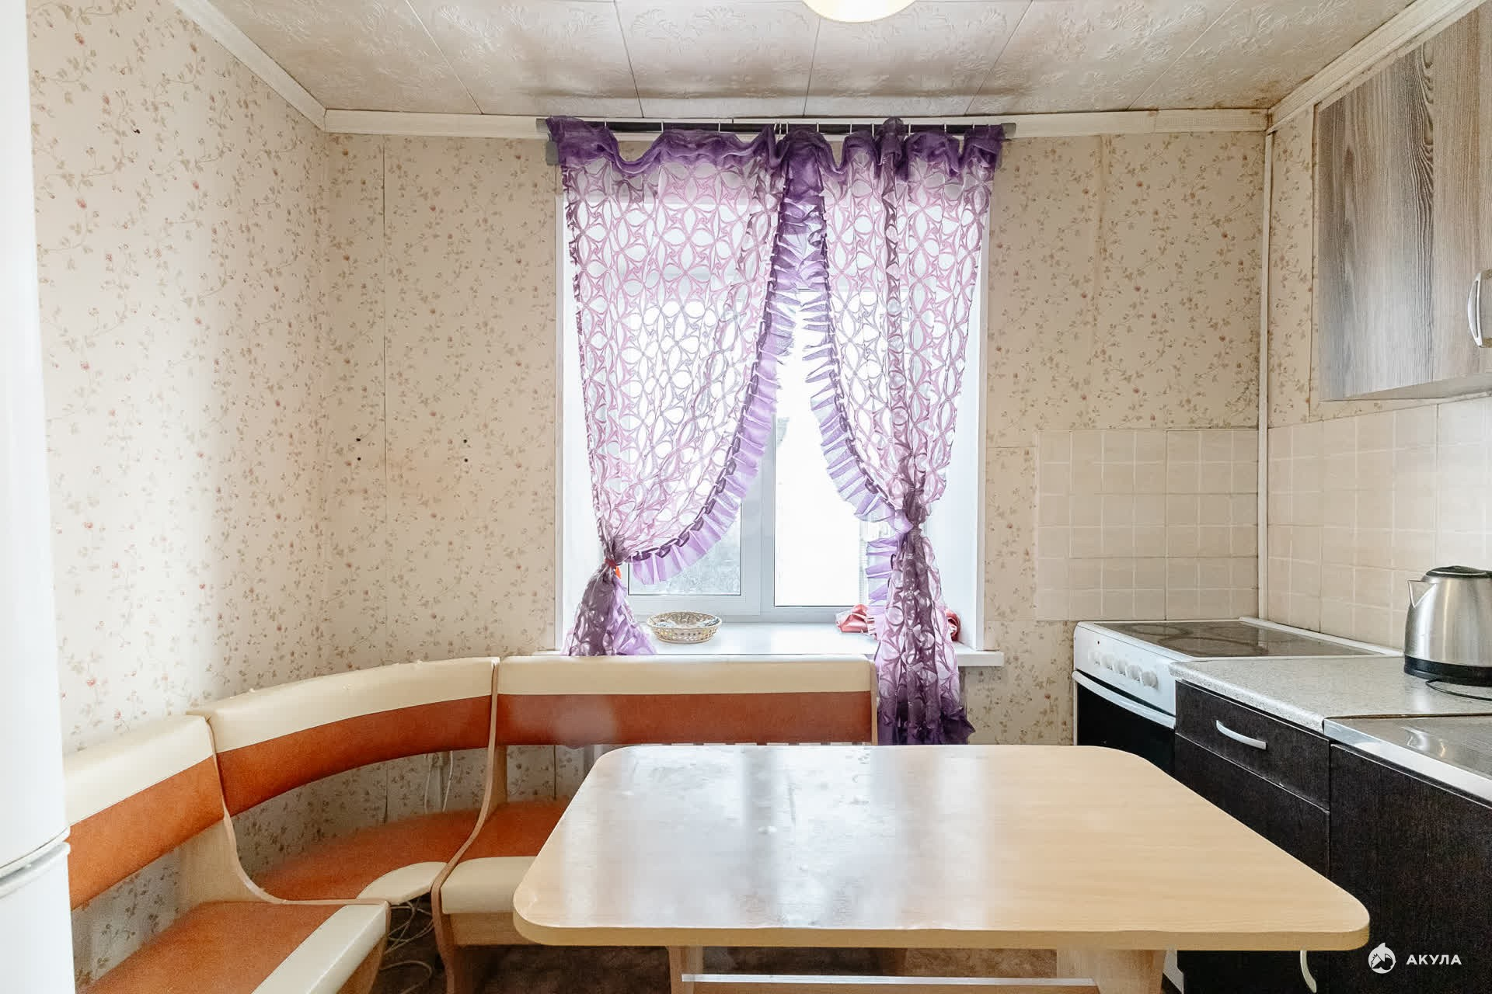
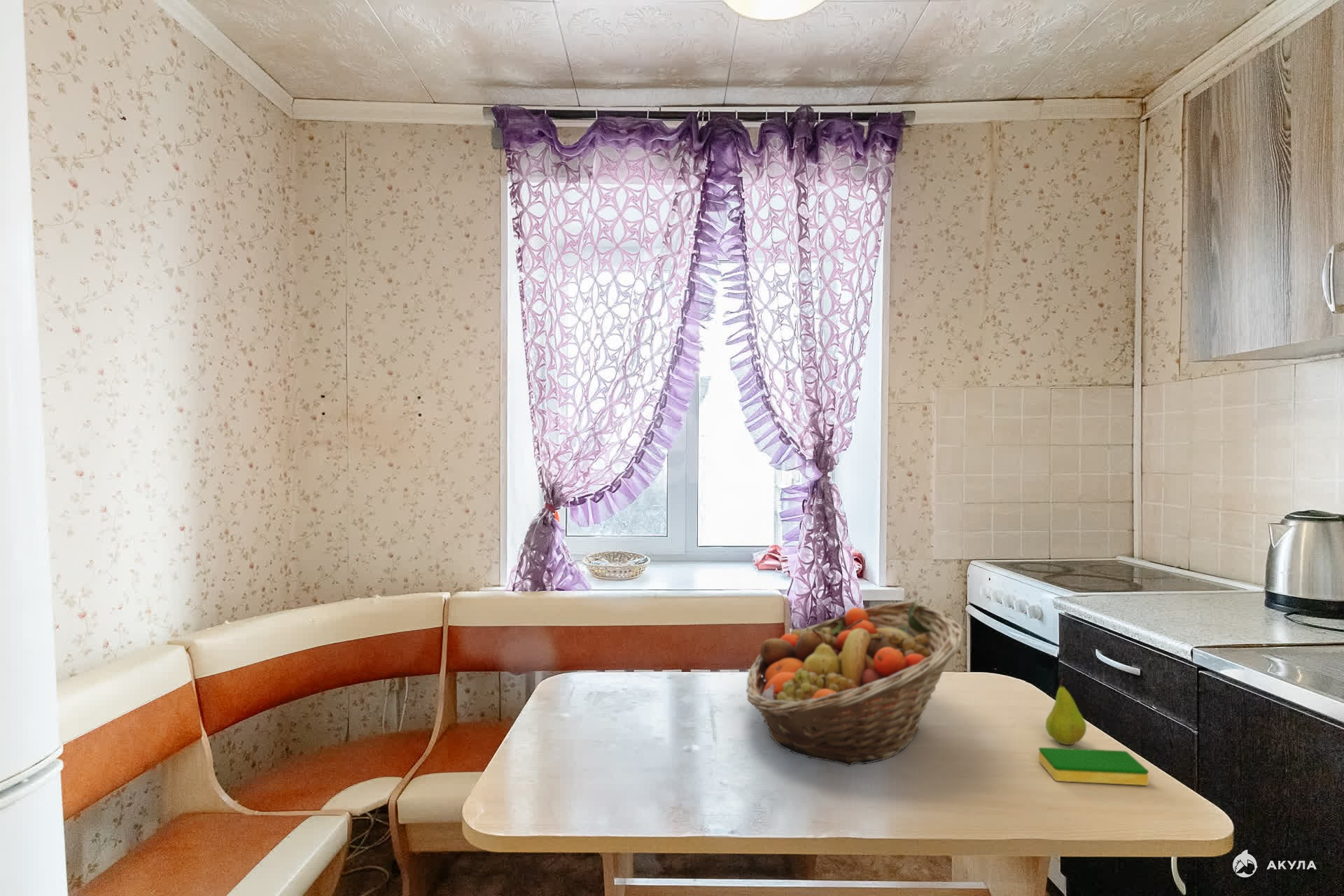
+ fruit [1045,678,1087,745]
+ dish sponge [1038,747,1149,786]
+ fruit basket [745,601,965,767]
